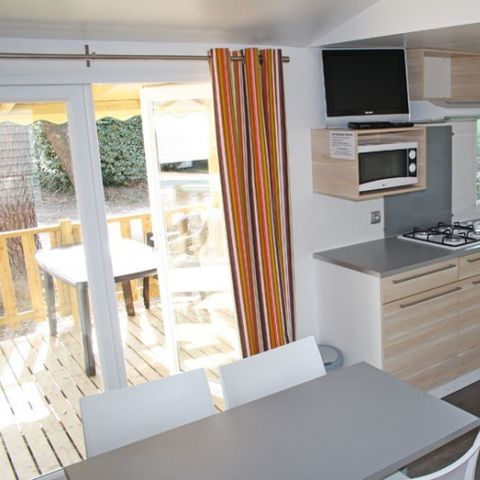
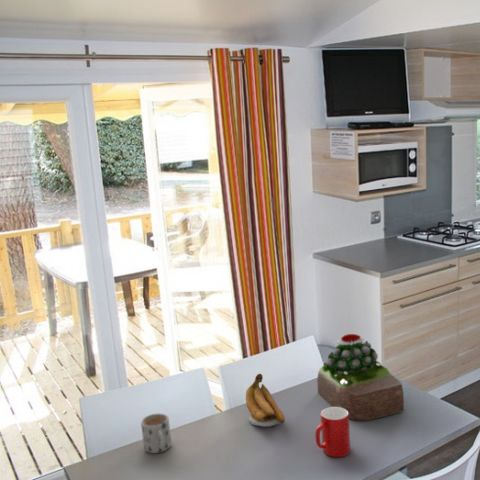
+ banana [245,373,286,428]
+ mug [140,412,172,454]
+ succulent plant [317,333,405,421]
+ cup [314,406,351,458]
